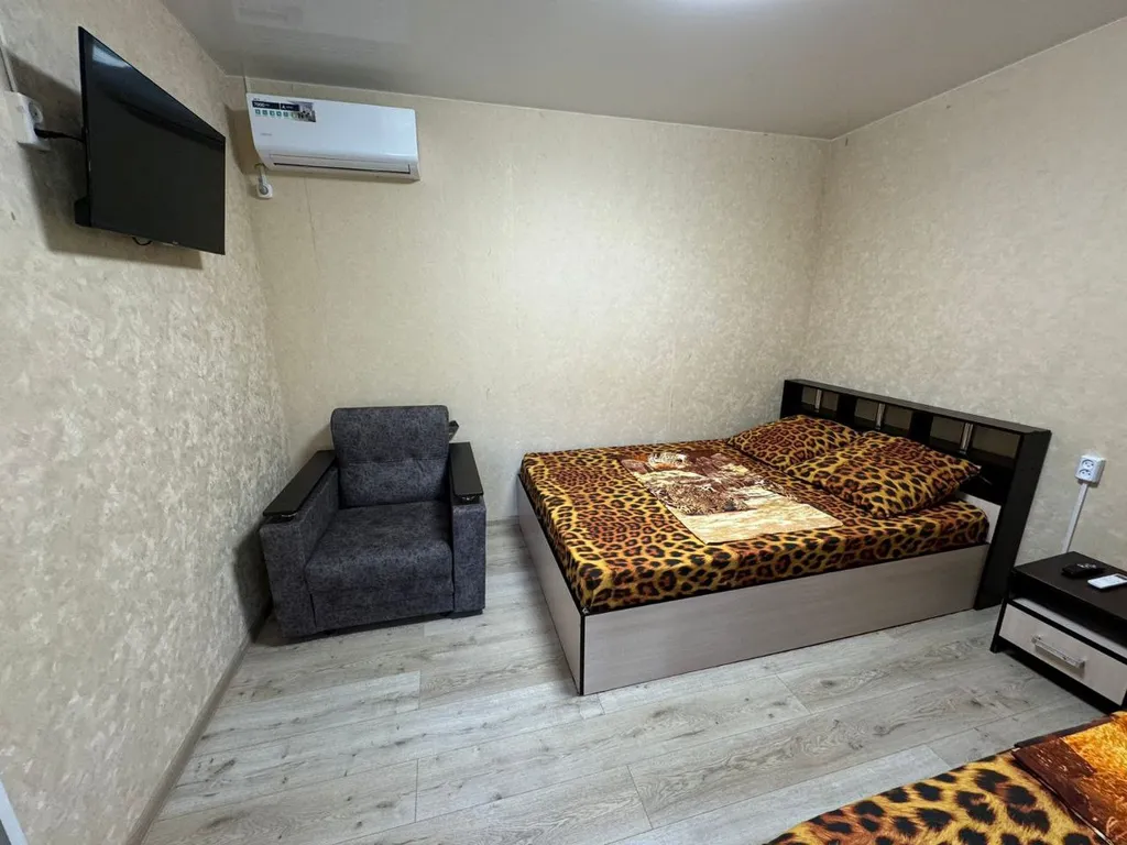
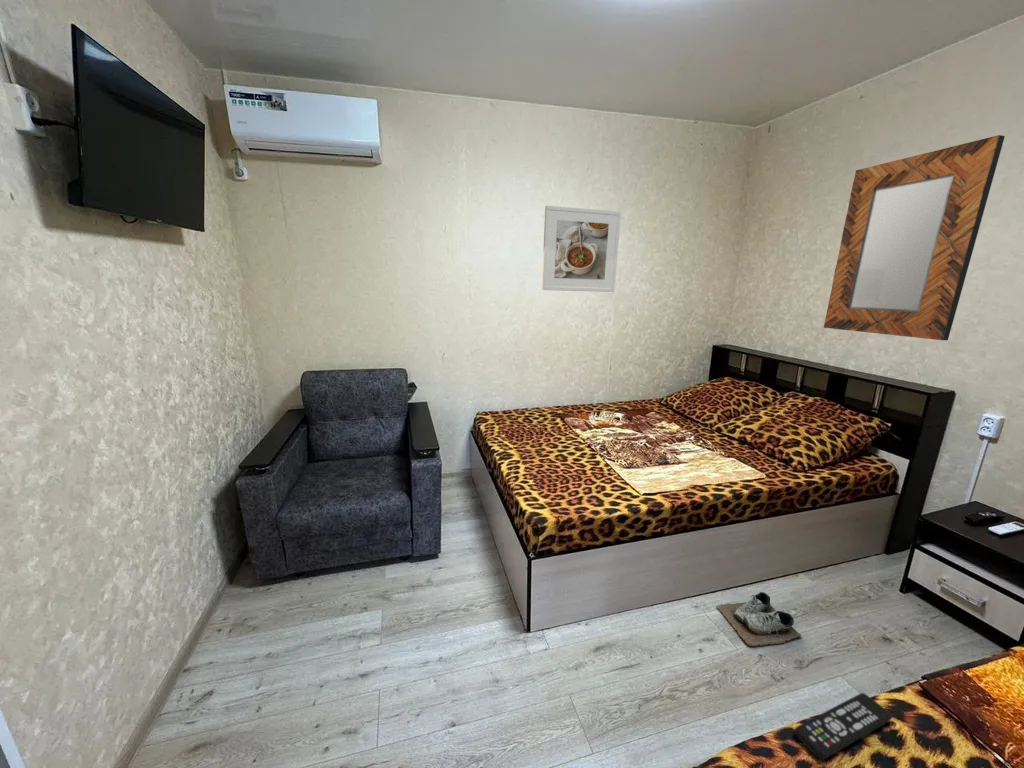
+ home mirror [823,134,1006,341]
+ remote control [794,692,894,761]
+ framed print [541,205,622,293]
+ shoe [715,591,803,647]
